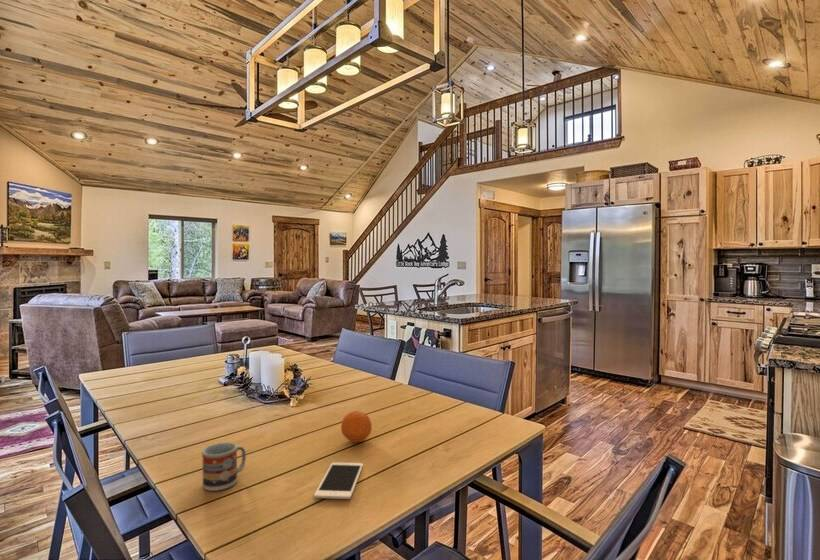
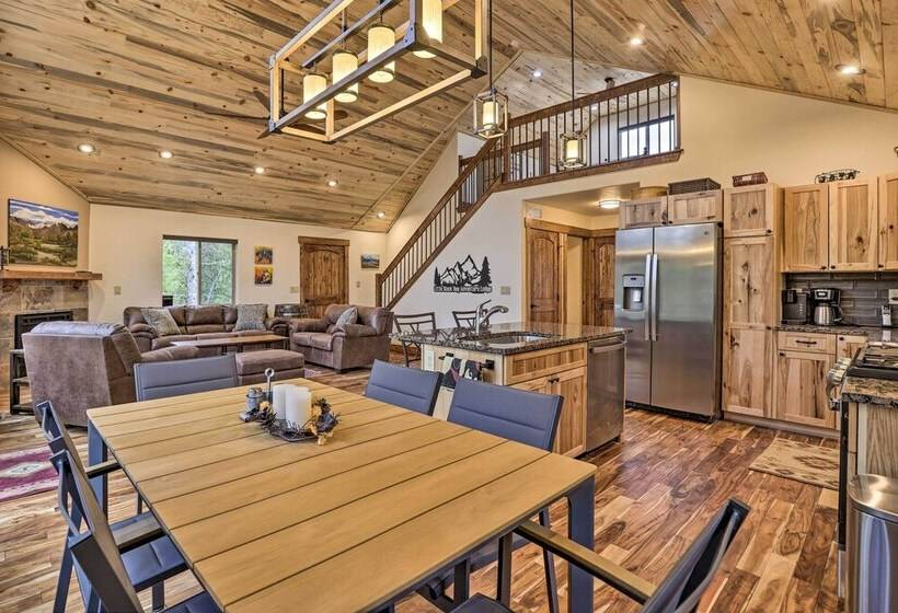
- cup [201,441,247,492]
- cell phone [313,461,364,500]
- fruit [340,410,373,444]
